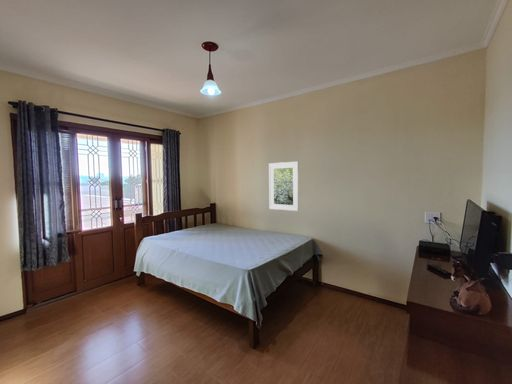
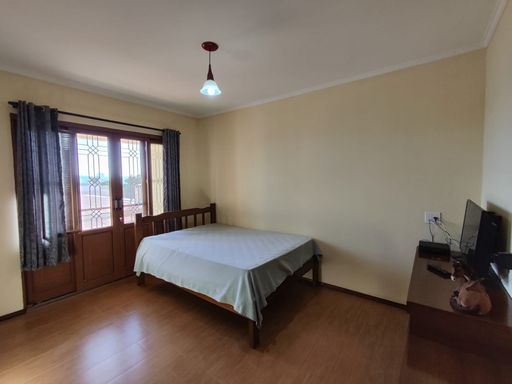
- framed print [268,161,300,212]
